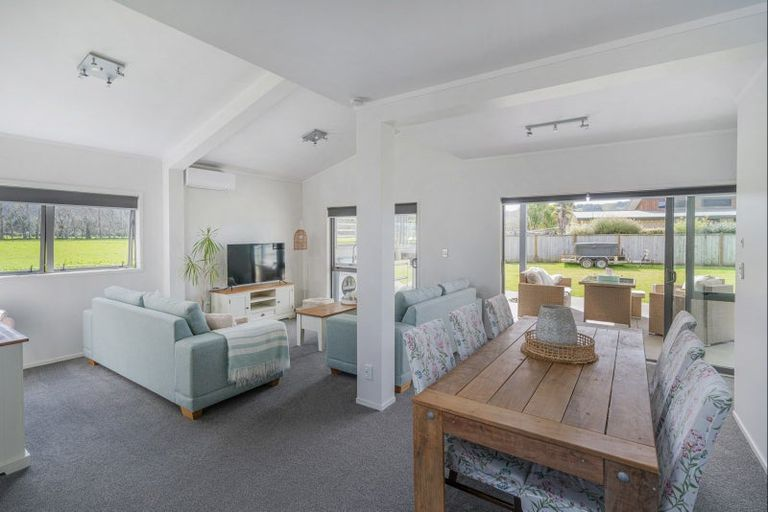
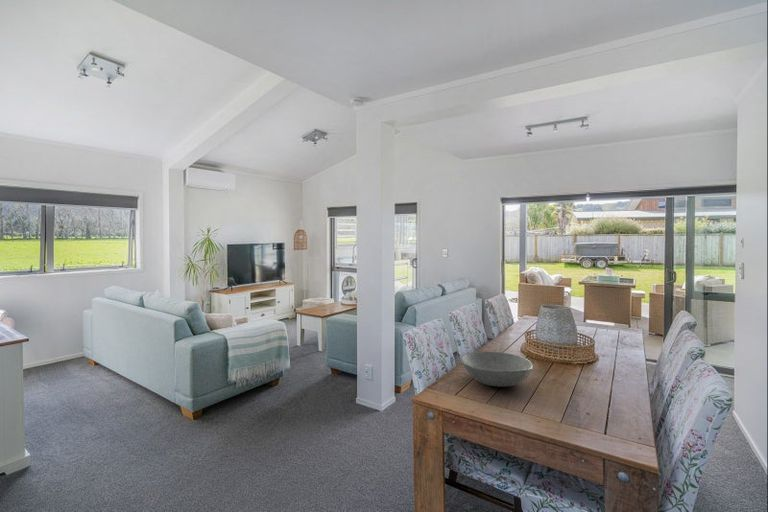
+ bowl [459,351,534,388]
